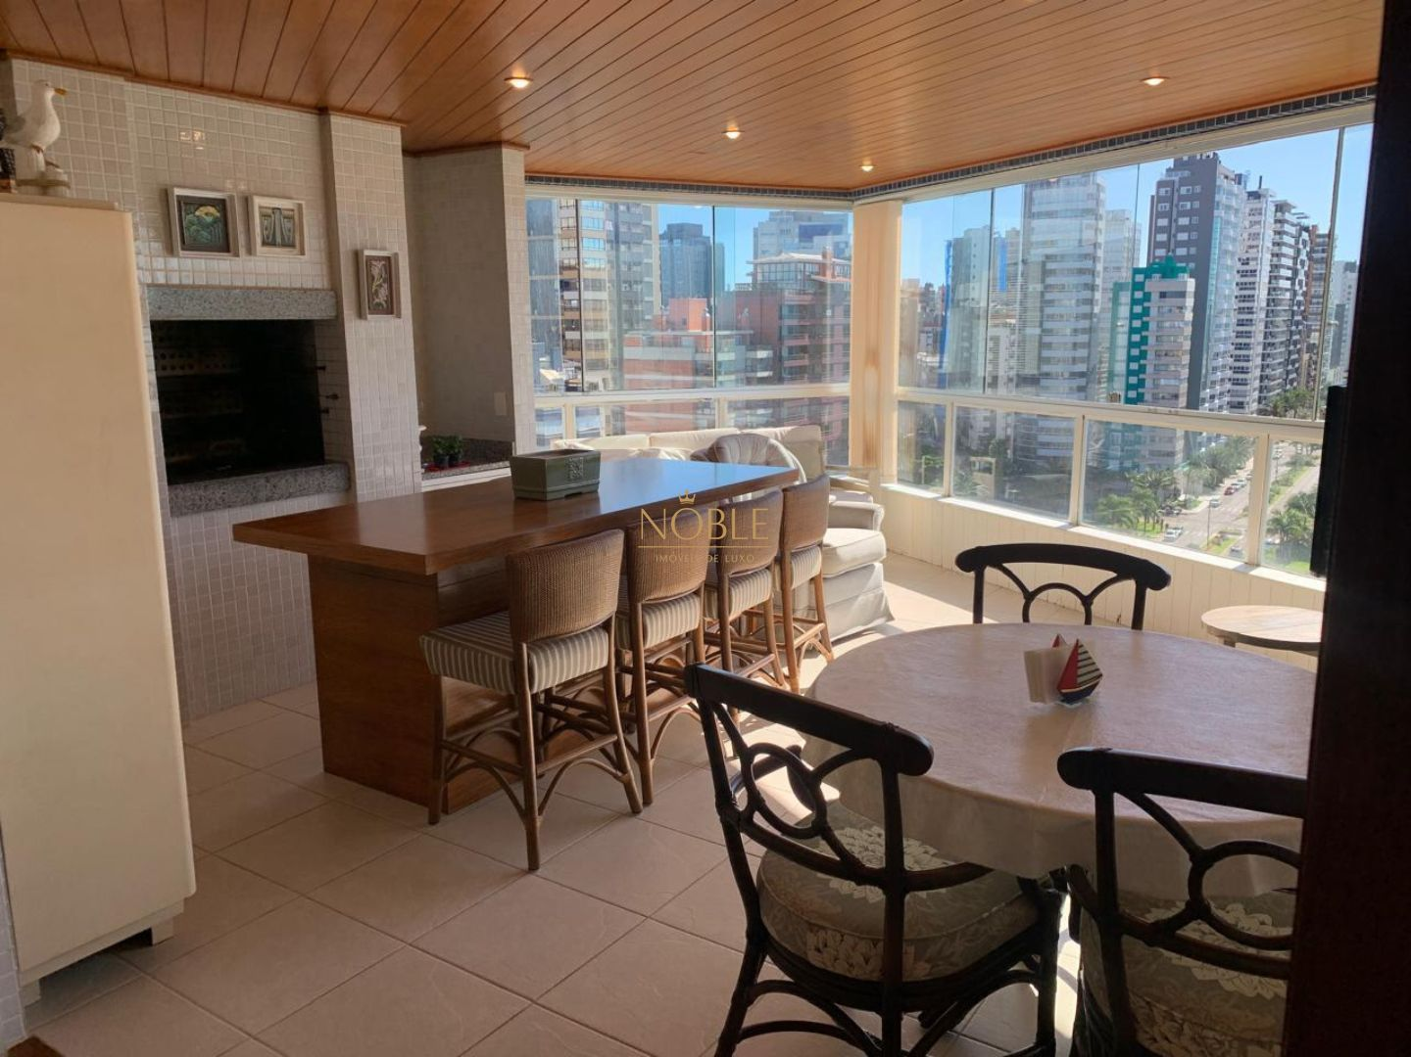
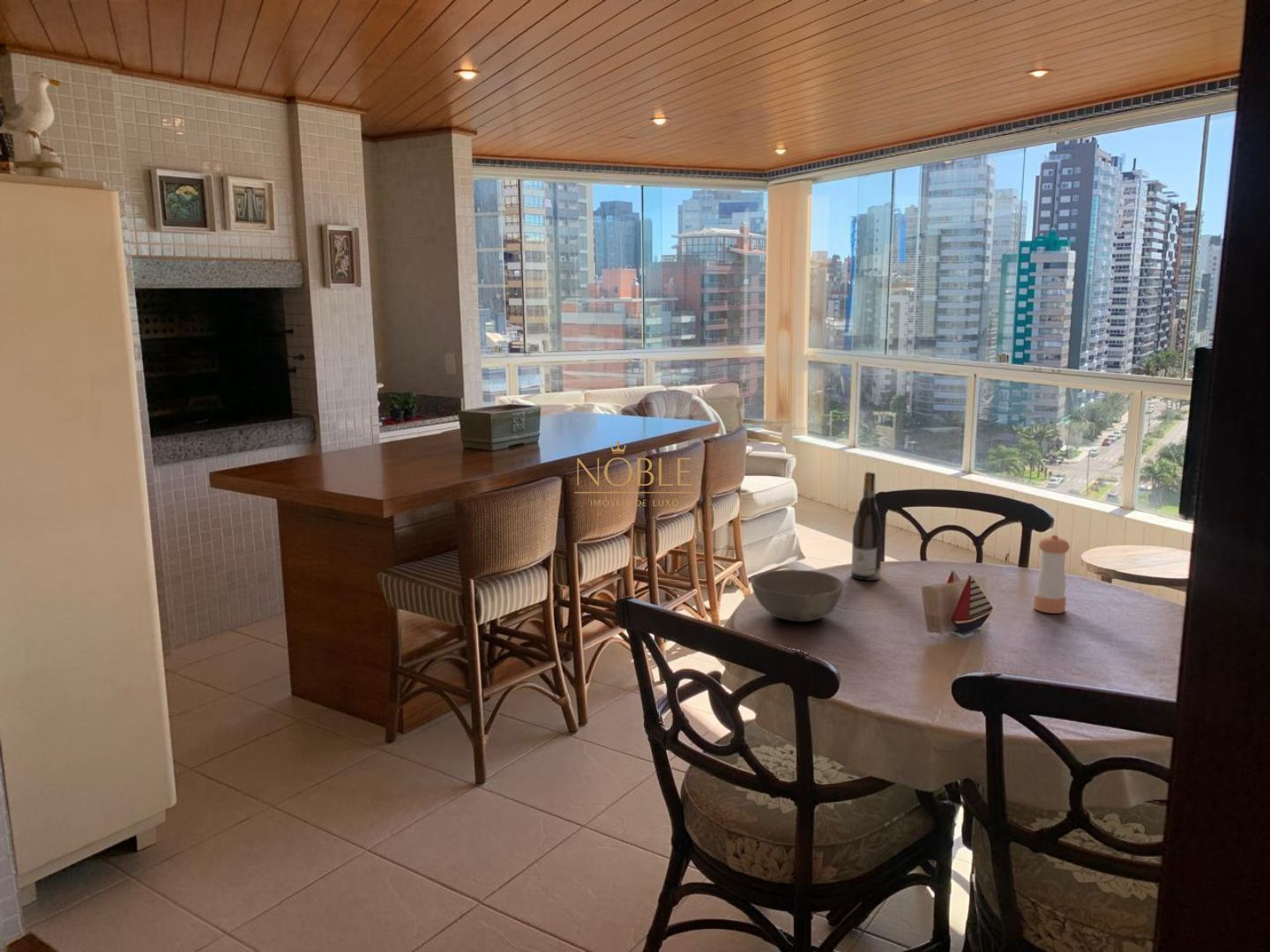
+ wine bottle [850,471,883,581]
+ pepper shaker [1033,534,1071,614]
+ bowl [750,569,844,622]
